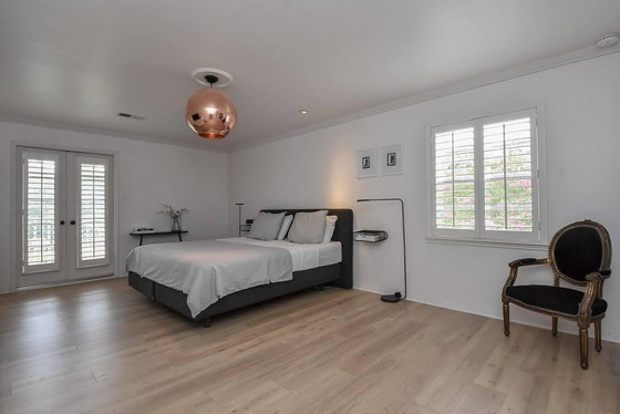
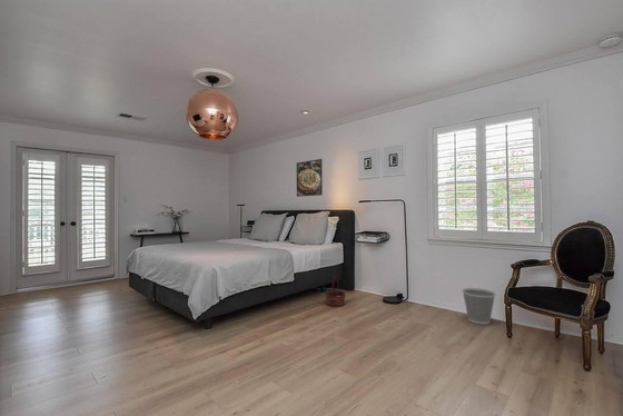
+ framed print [296,158,324,198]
+ wastebasket [462,287,497,326]
+ basket [324,275,347,307]
